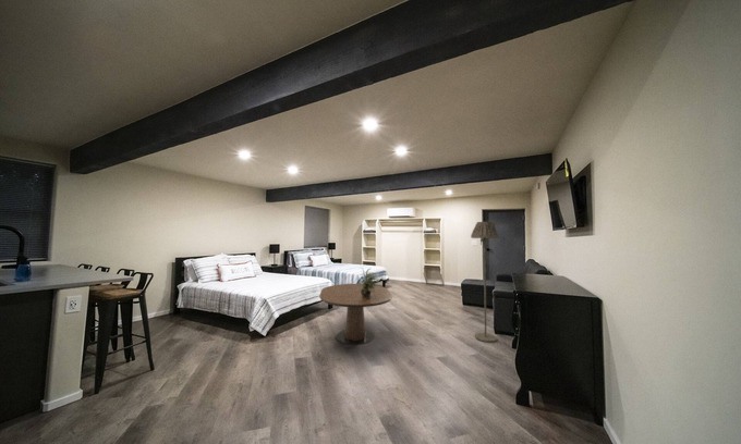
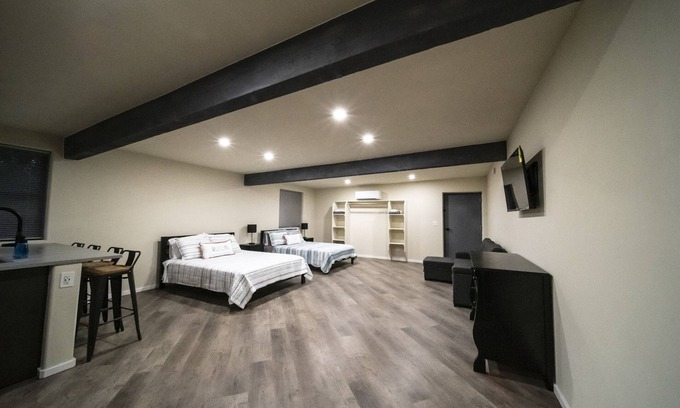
- potted plant [359,267,379,298]
- floor lamp [470,221,500,344]
- dining table [318,283,393,346]
